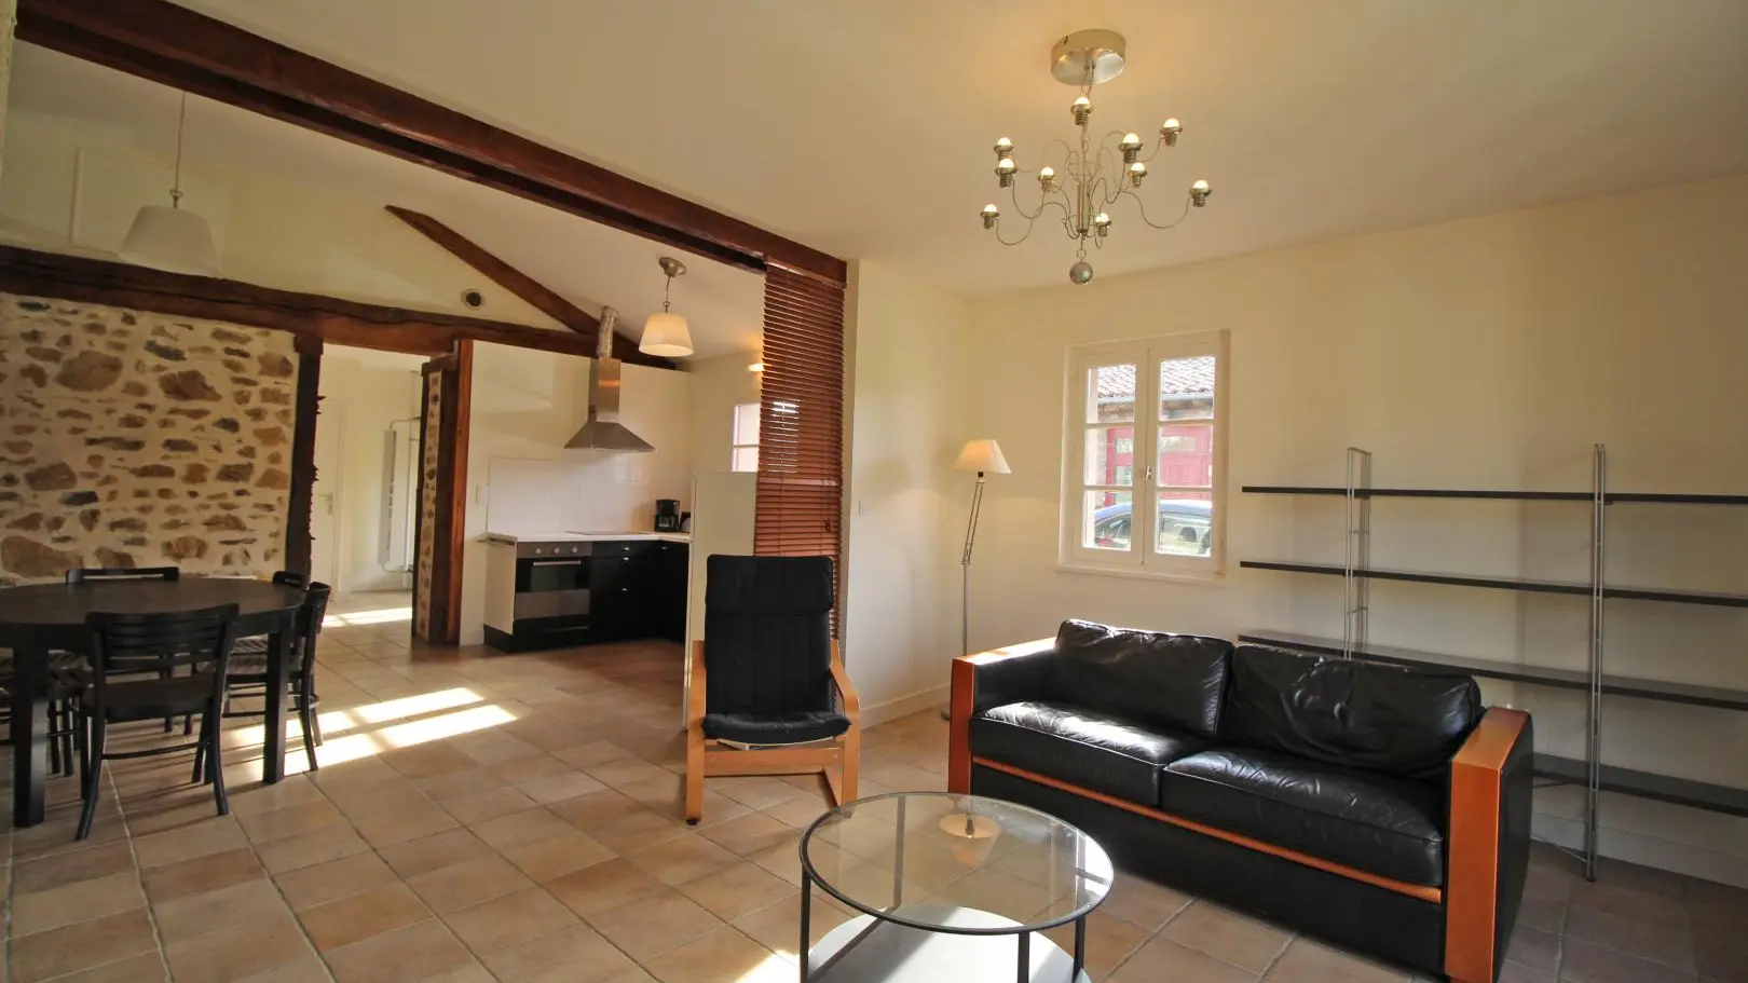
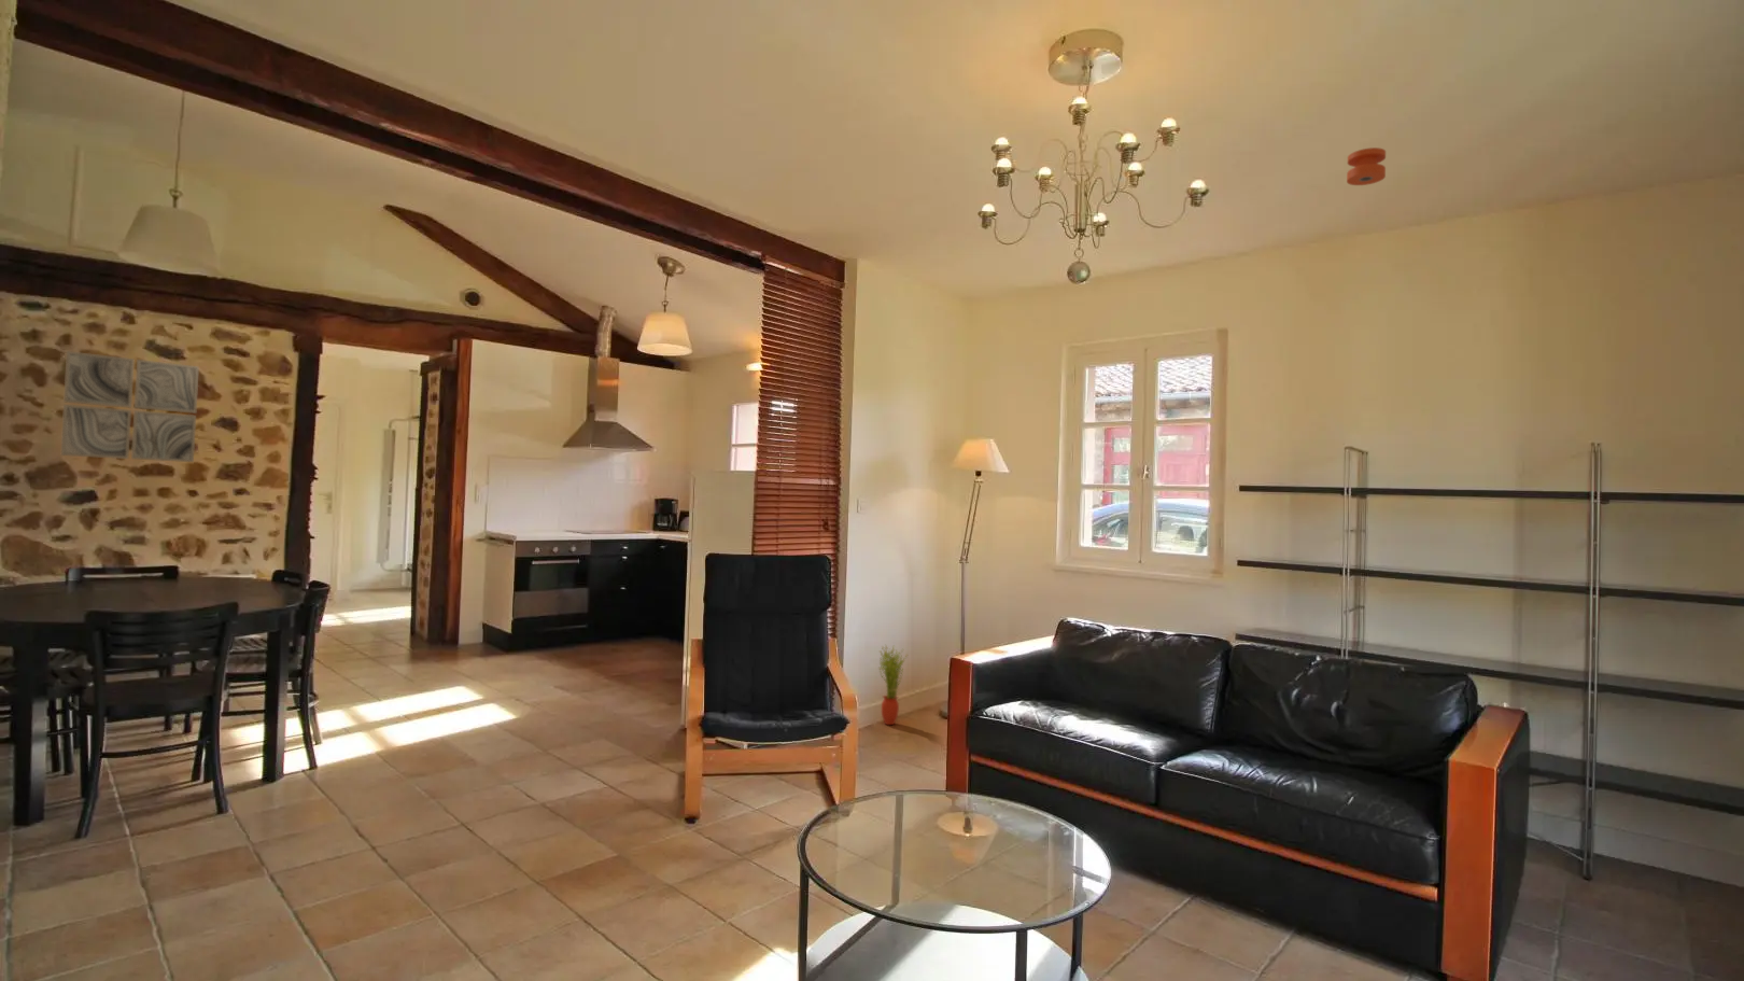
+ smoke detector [1345,146,1387,187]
+ potted plant [877,644,909,726]
+ wall art [60,350,200,464]
